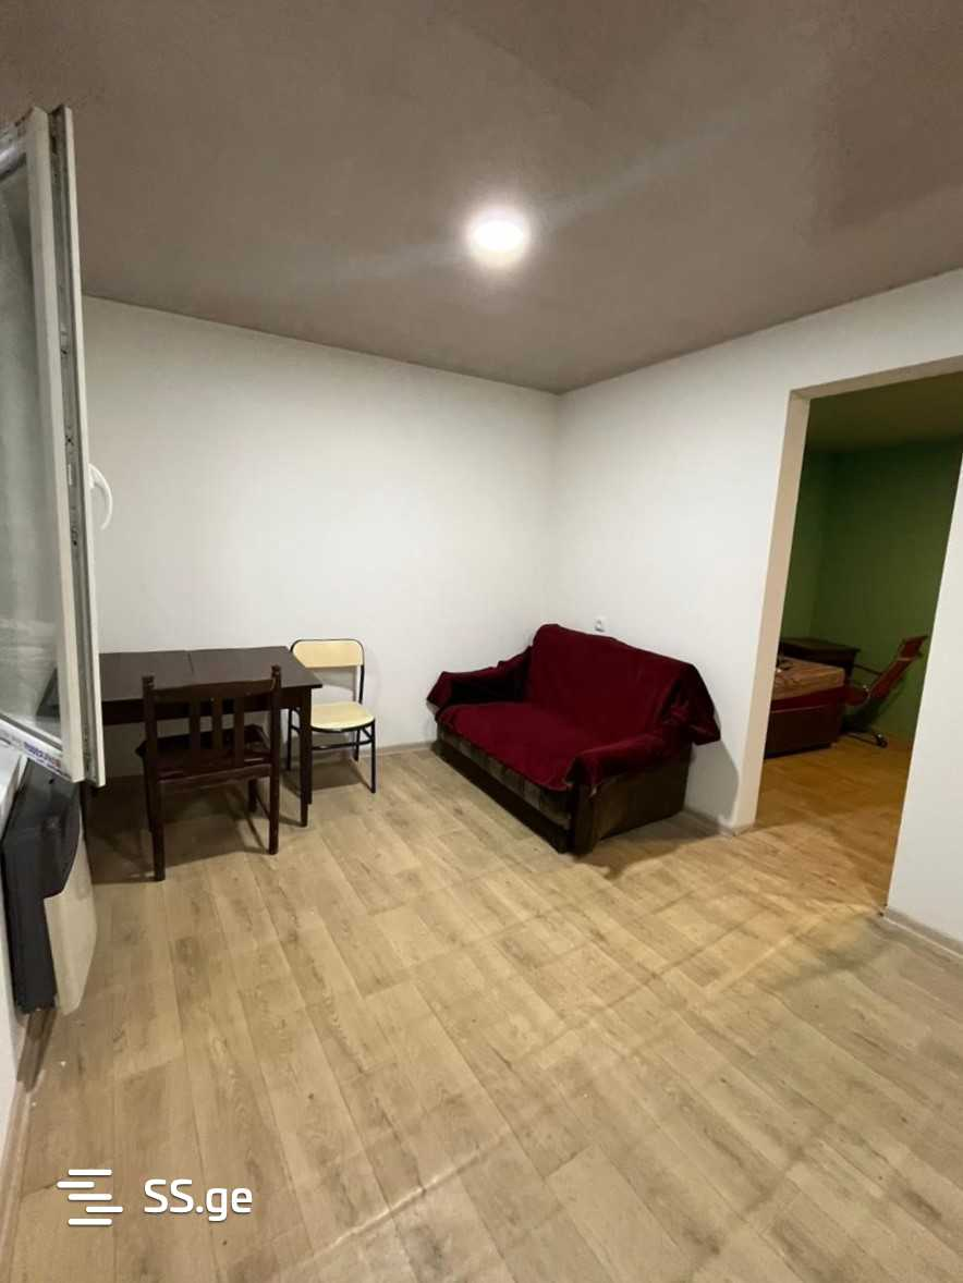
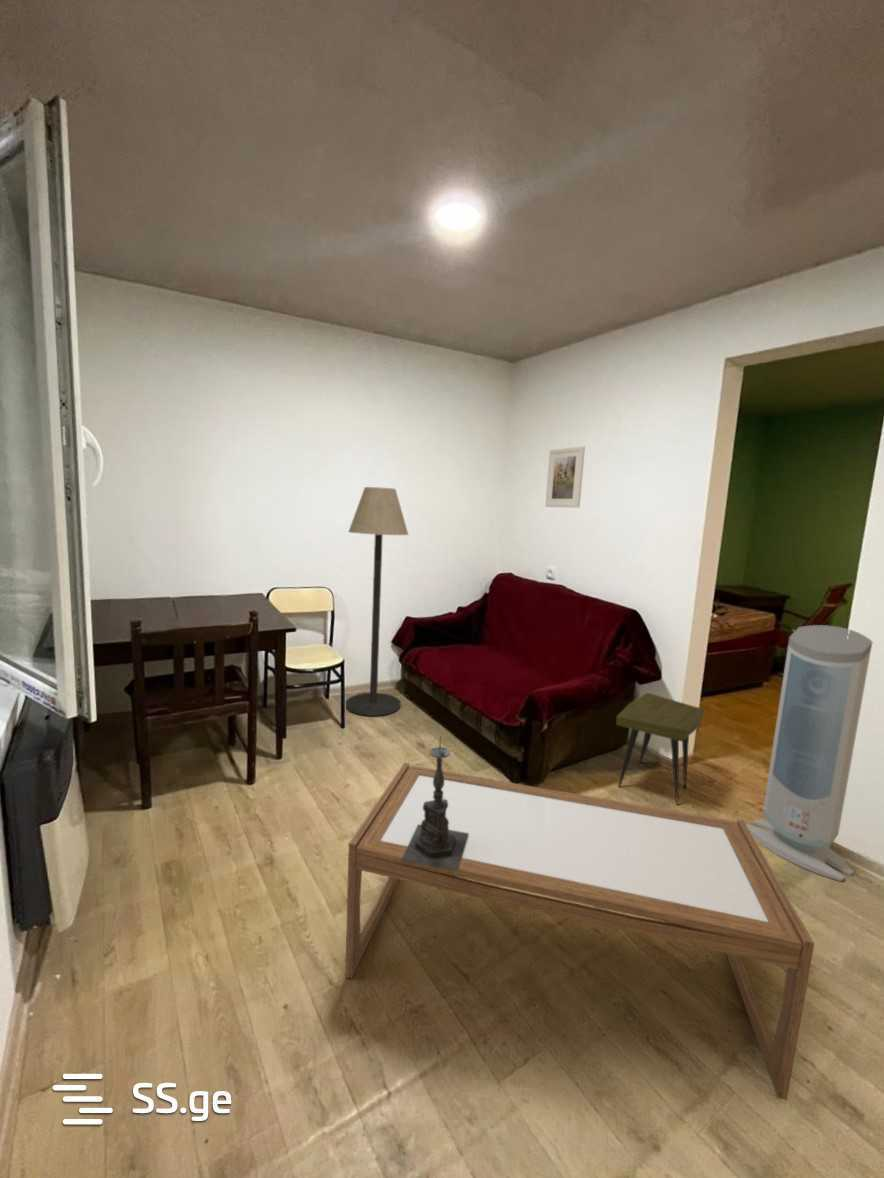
+ candle holder [402,733,469,871]
+ coffee table [344,762,815,1101]
+ side table [615,692,706,806]
+ floor lamp [345,486,409,717]
+ air purifier [745,624,874,882]
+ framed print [544,445,586,509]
